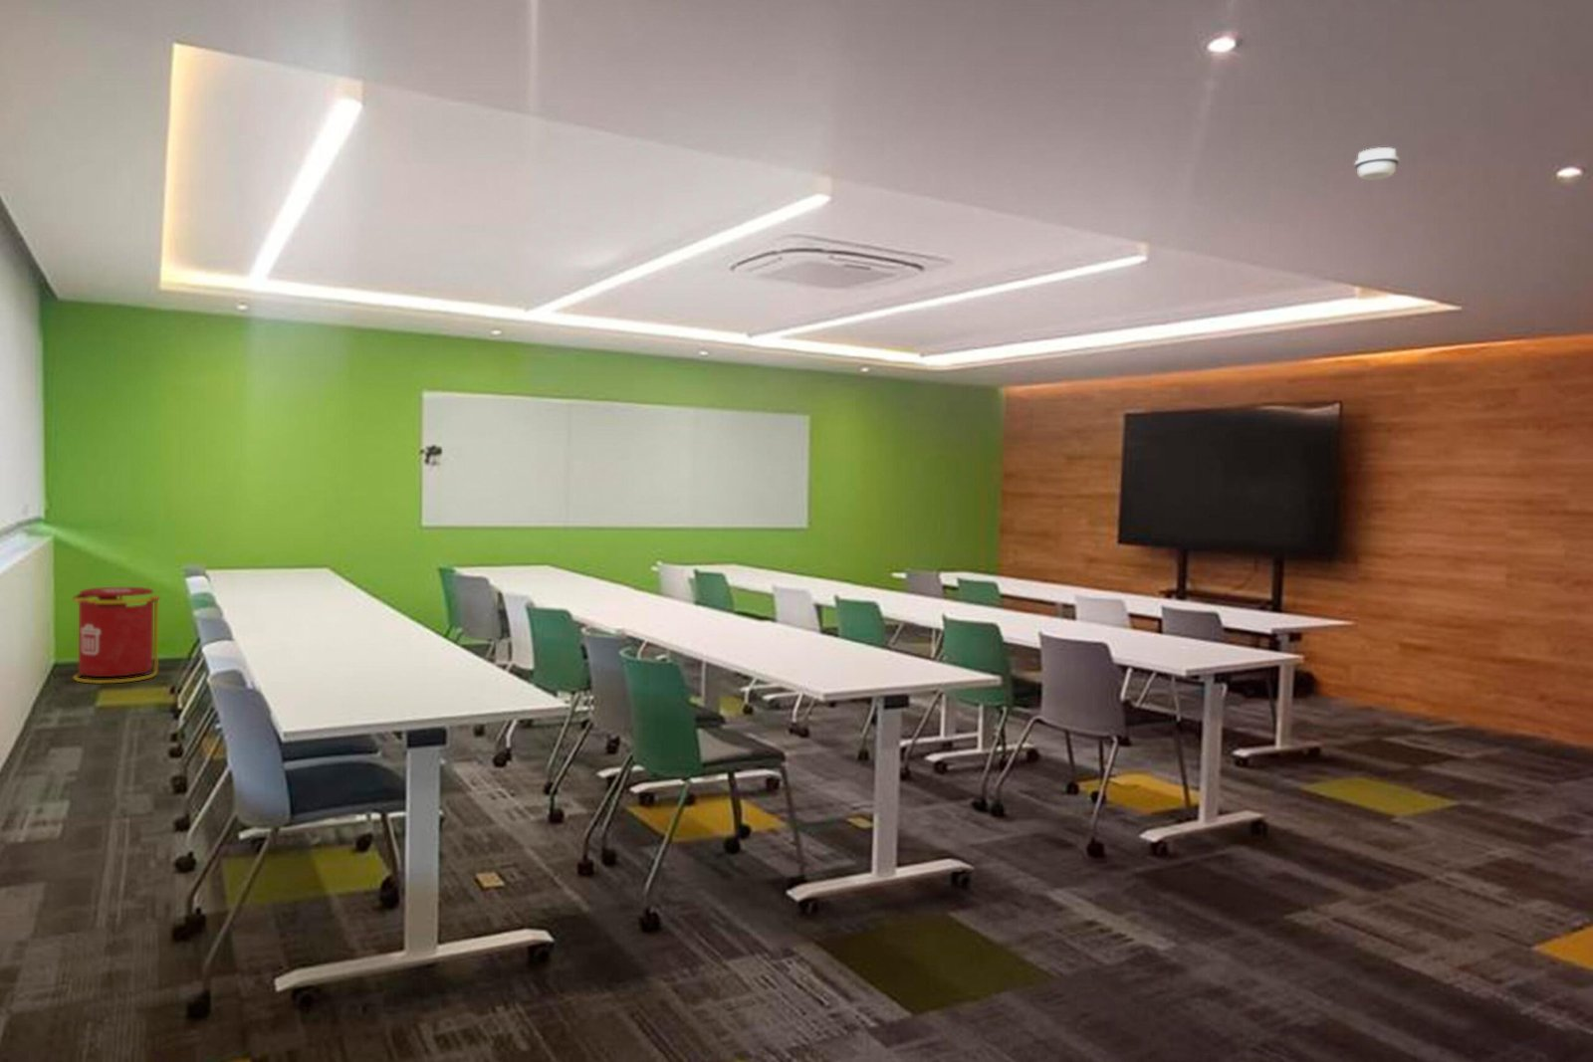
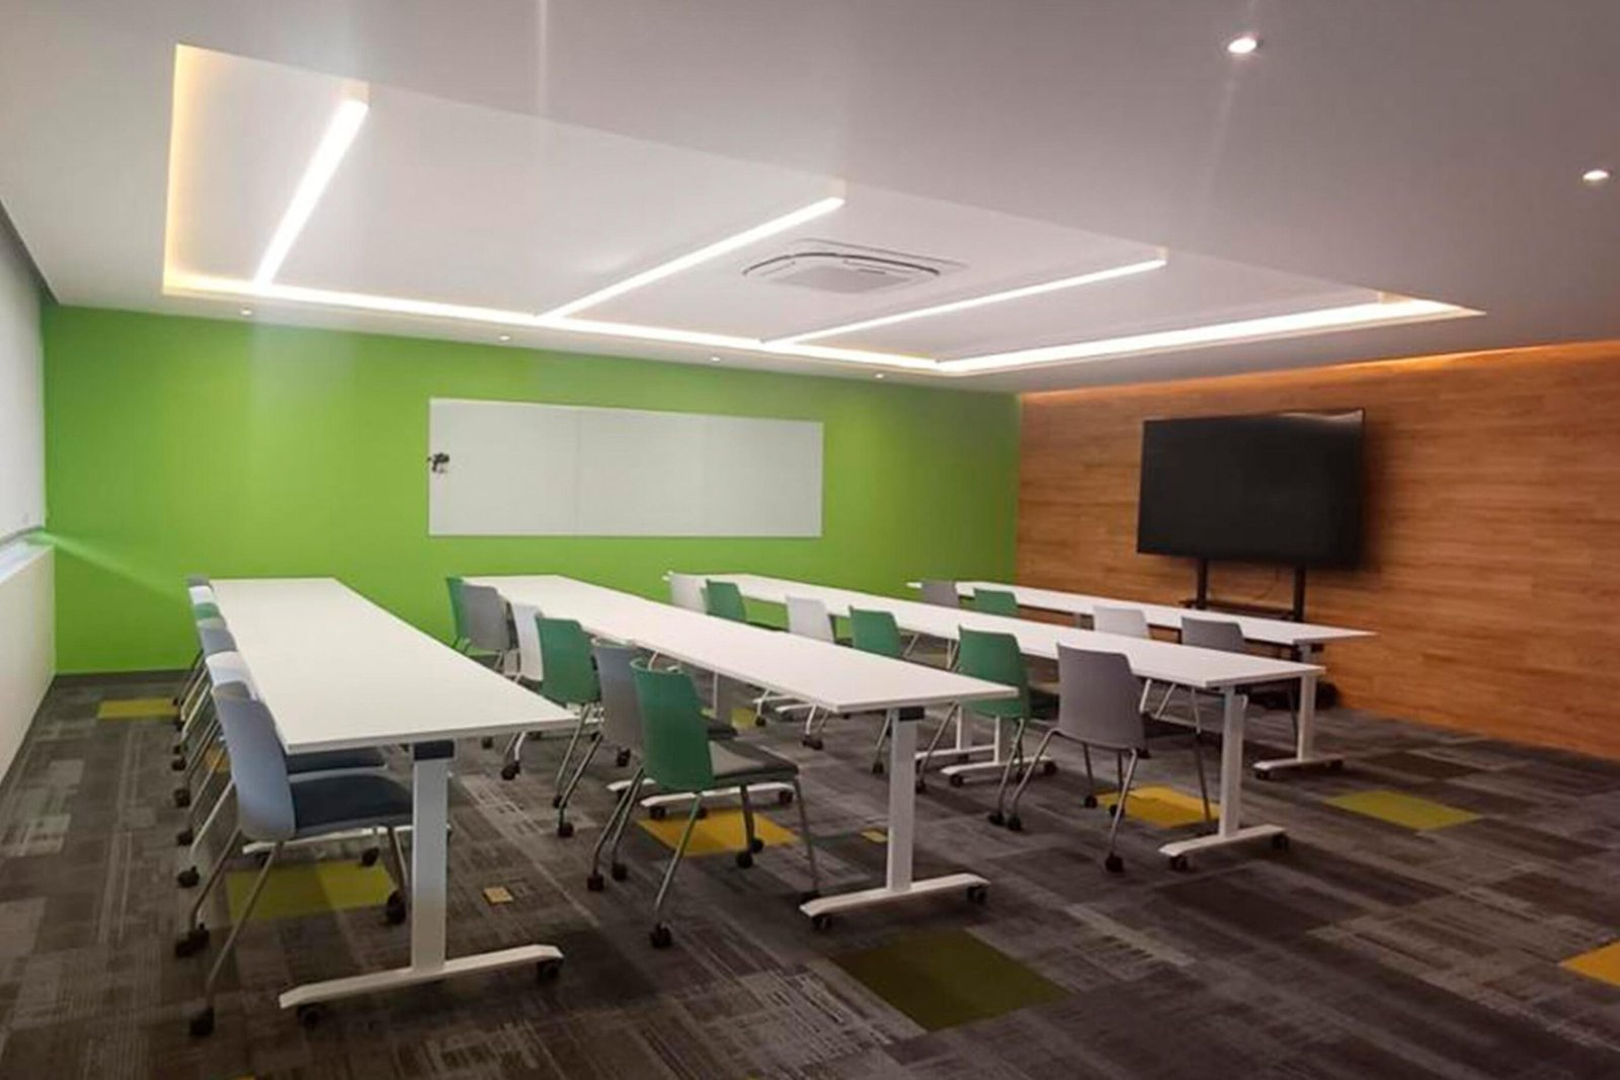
- trash can [71,587,160,685]
- smoke detector [1354,146,1400,180]
